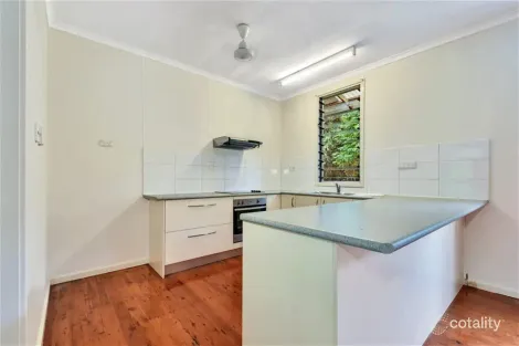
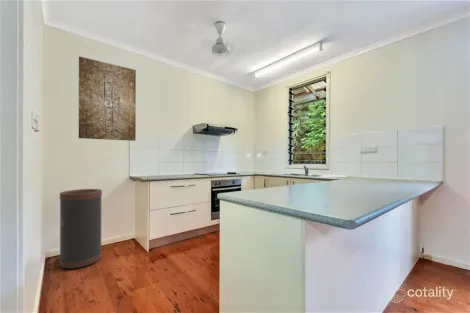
+ wall art [78,56,137,142]
+ trash can [58,188,103,271]
